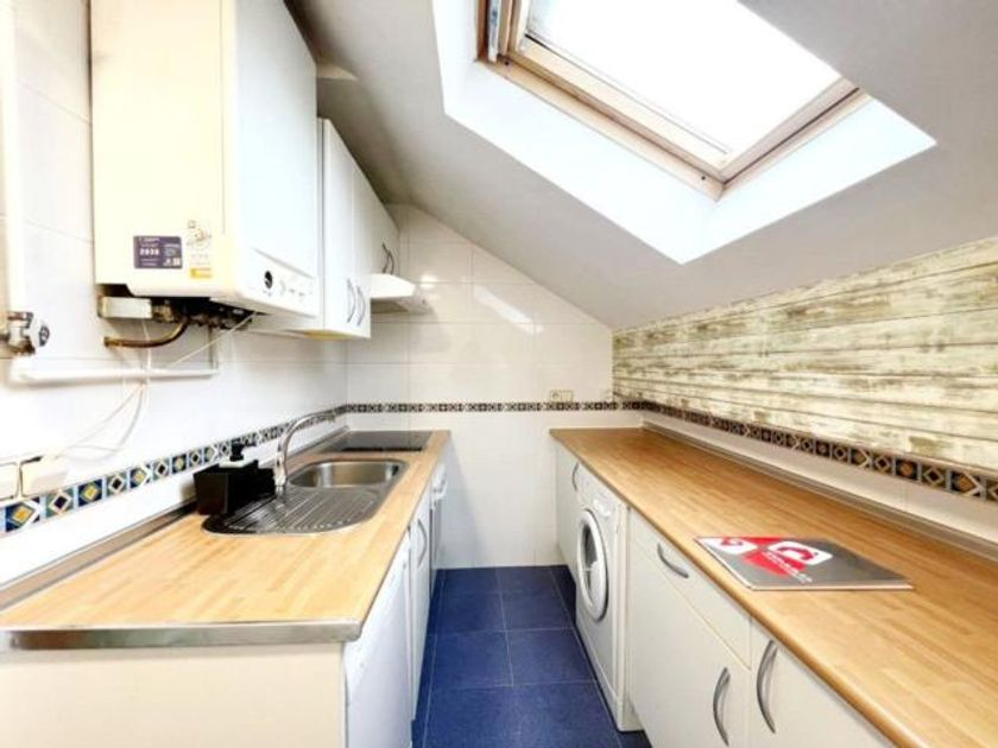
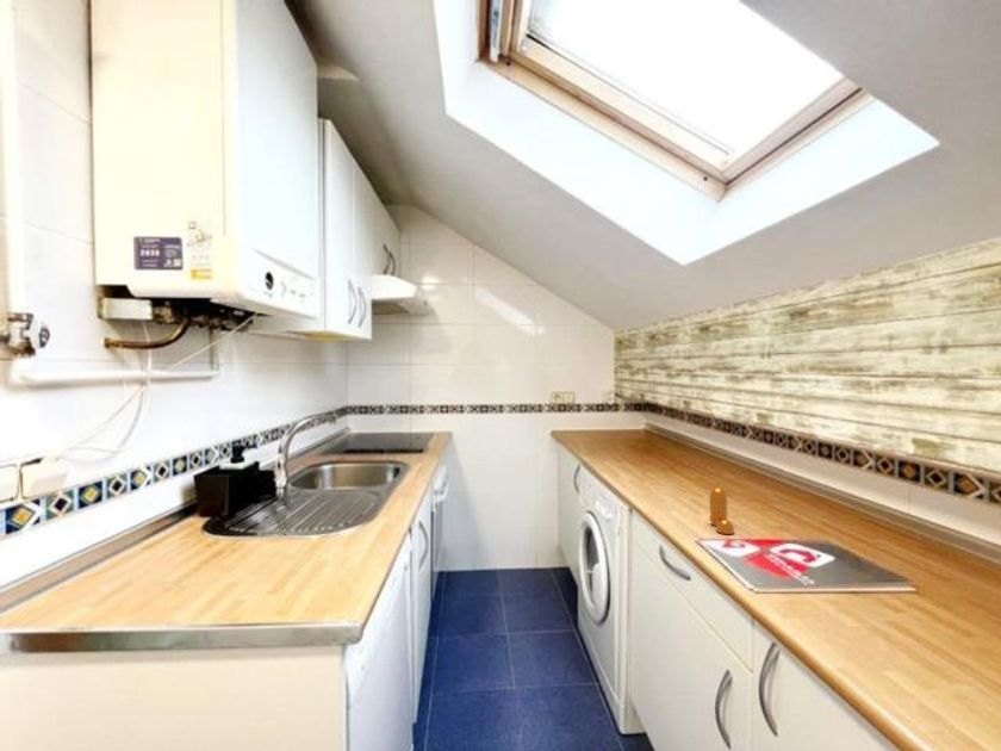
+ pepper shaker [709,486,735,535]
